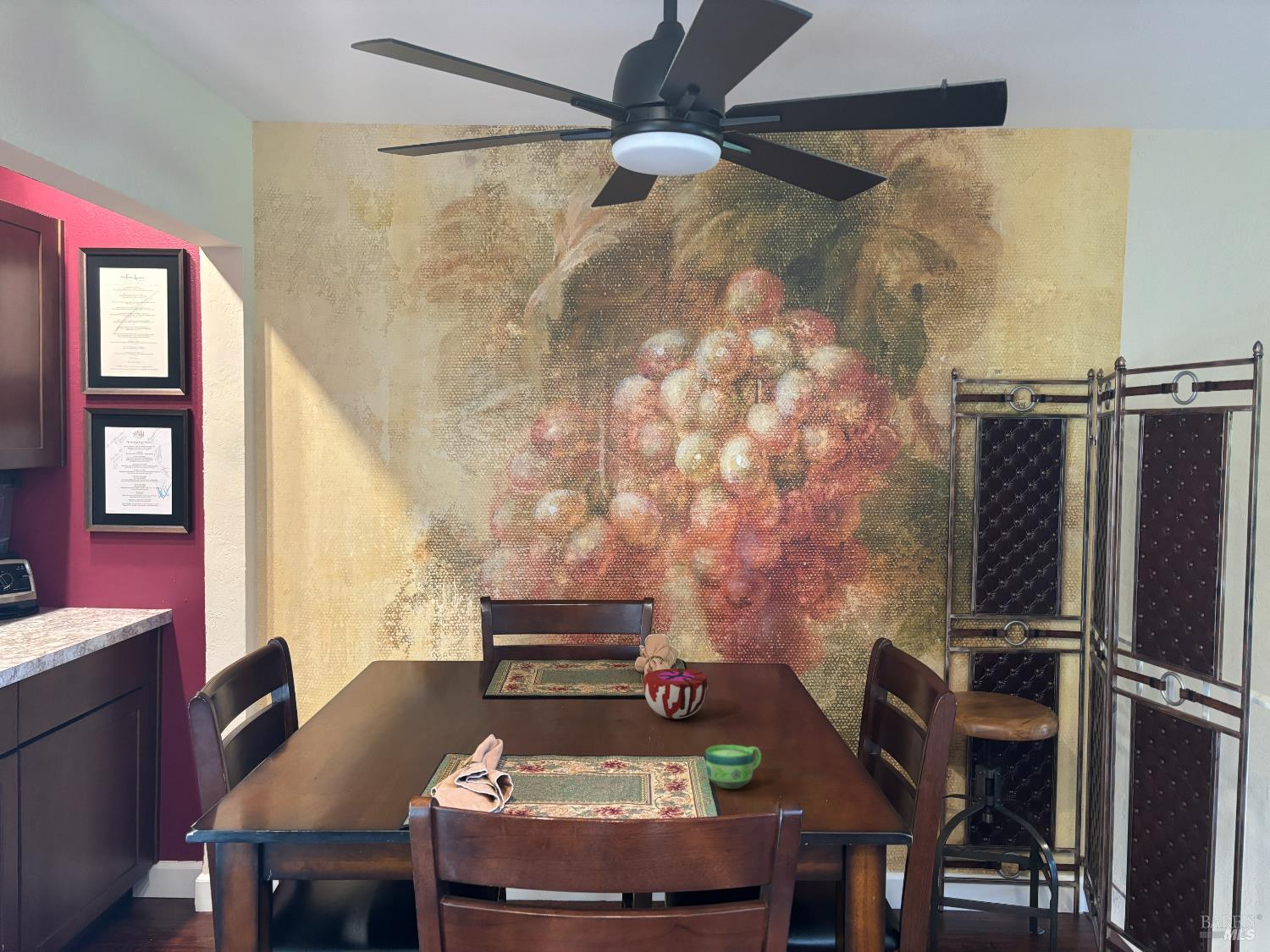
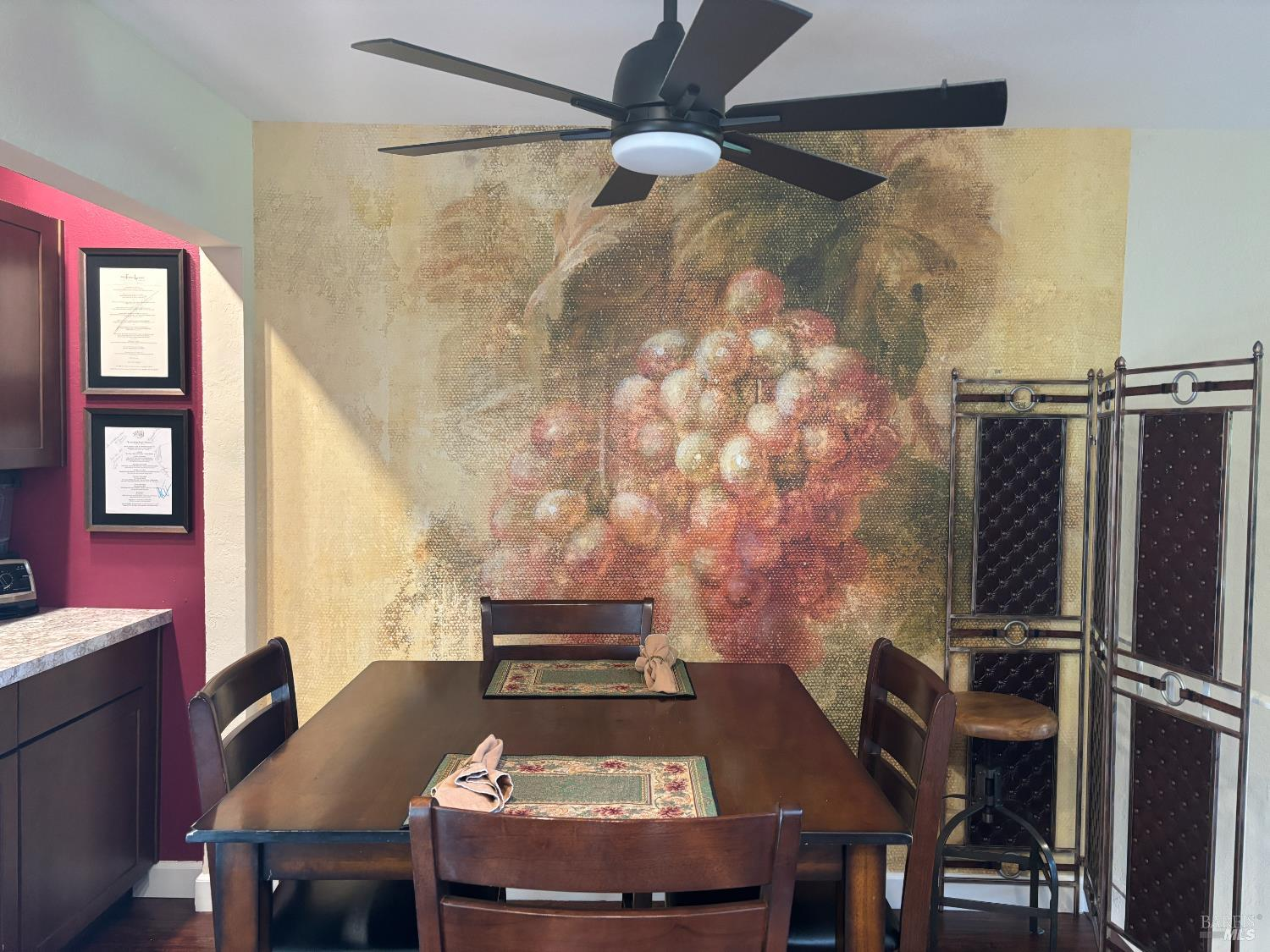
- decorative bowl [643,668,709,719]
- cup [704,744,762,790]
